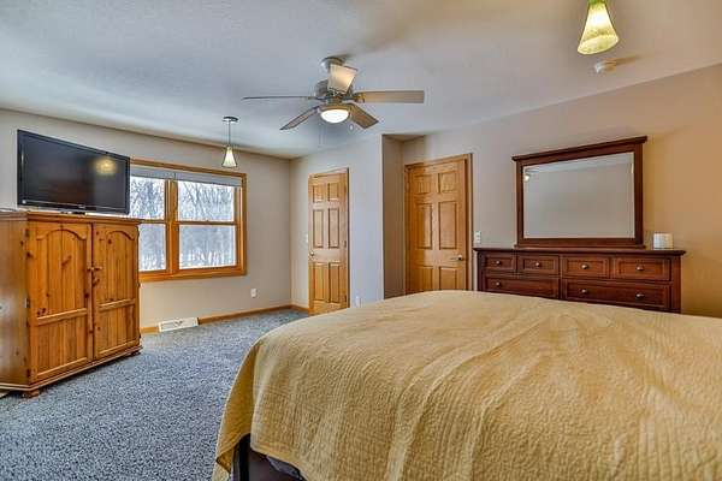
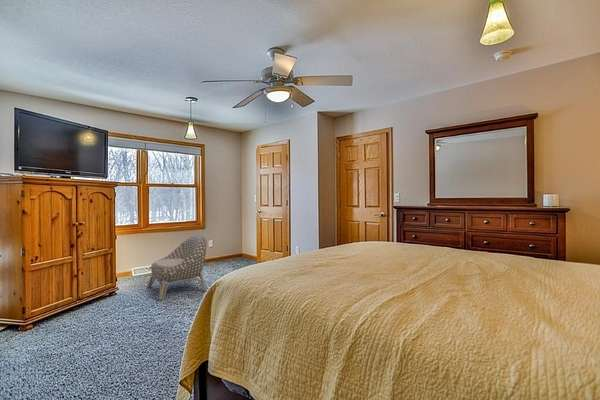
+ armchair [146,234,208,301]
